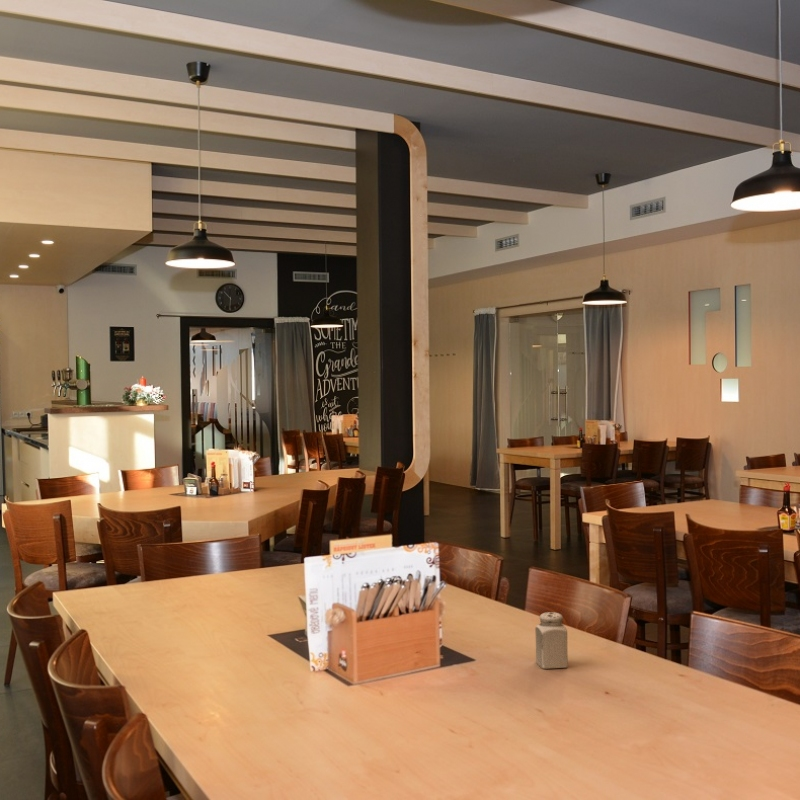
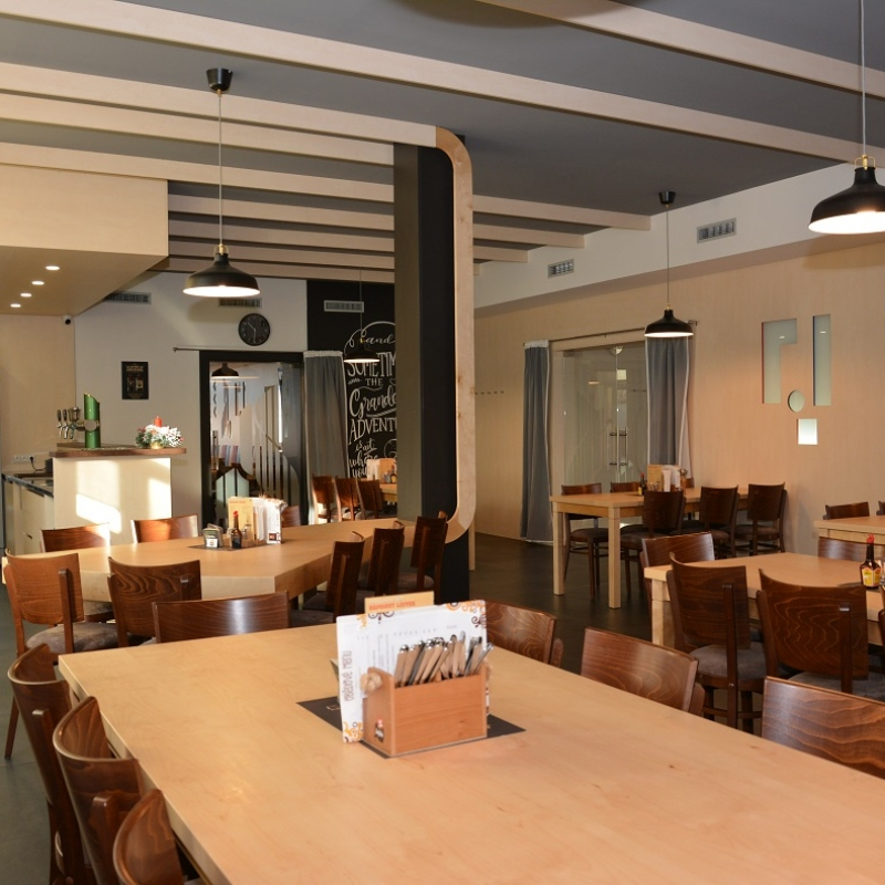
- salt shaker [534,611,569,669]
